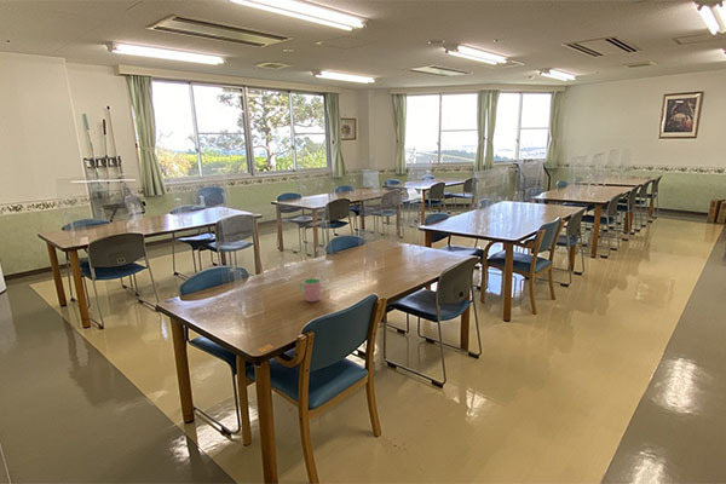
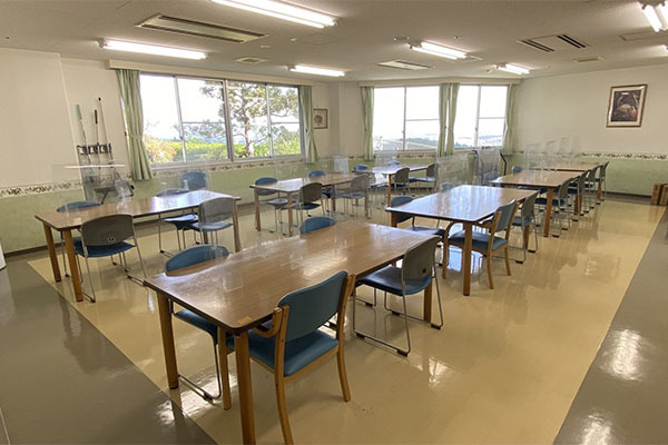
- cup [299,277,322,302]
